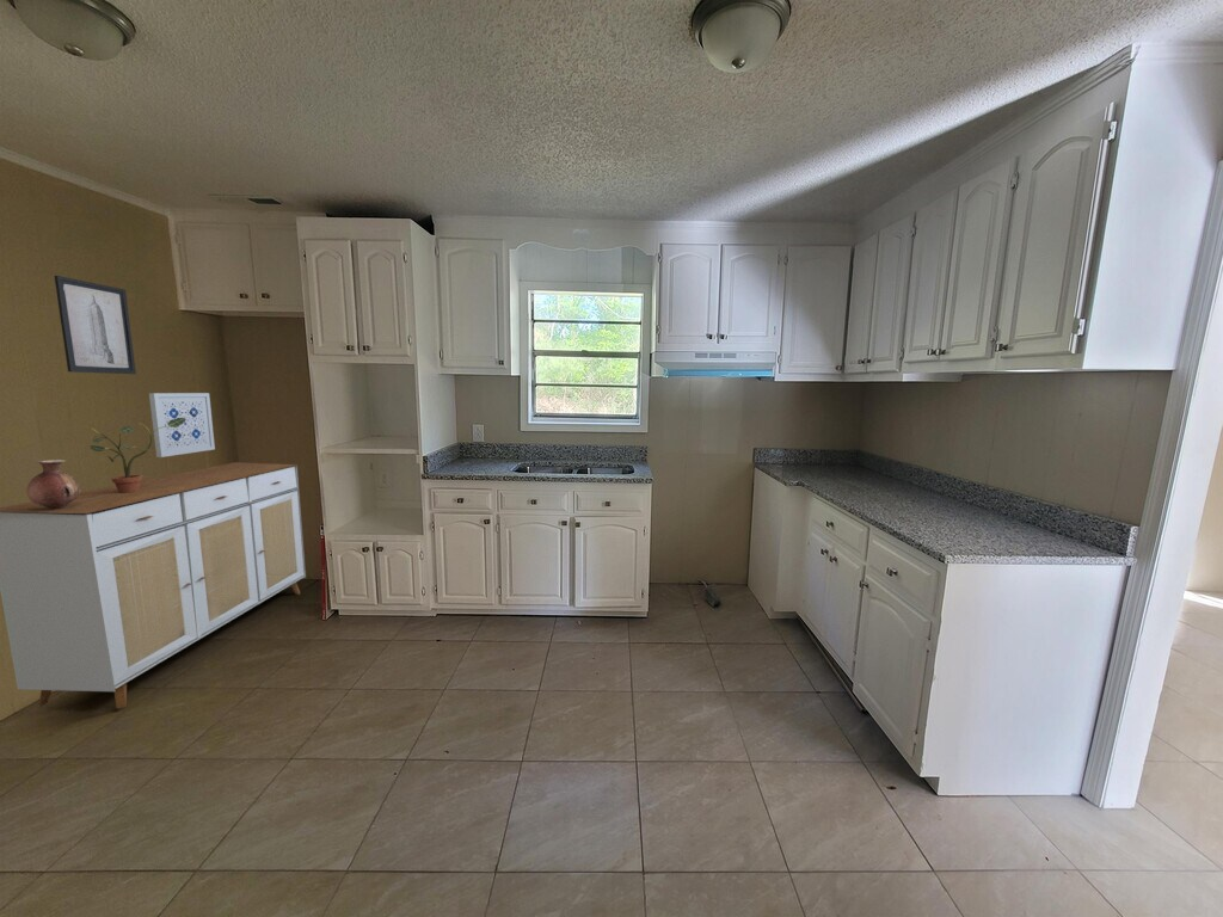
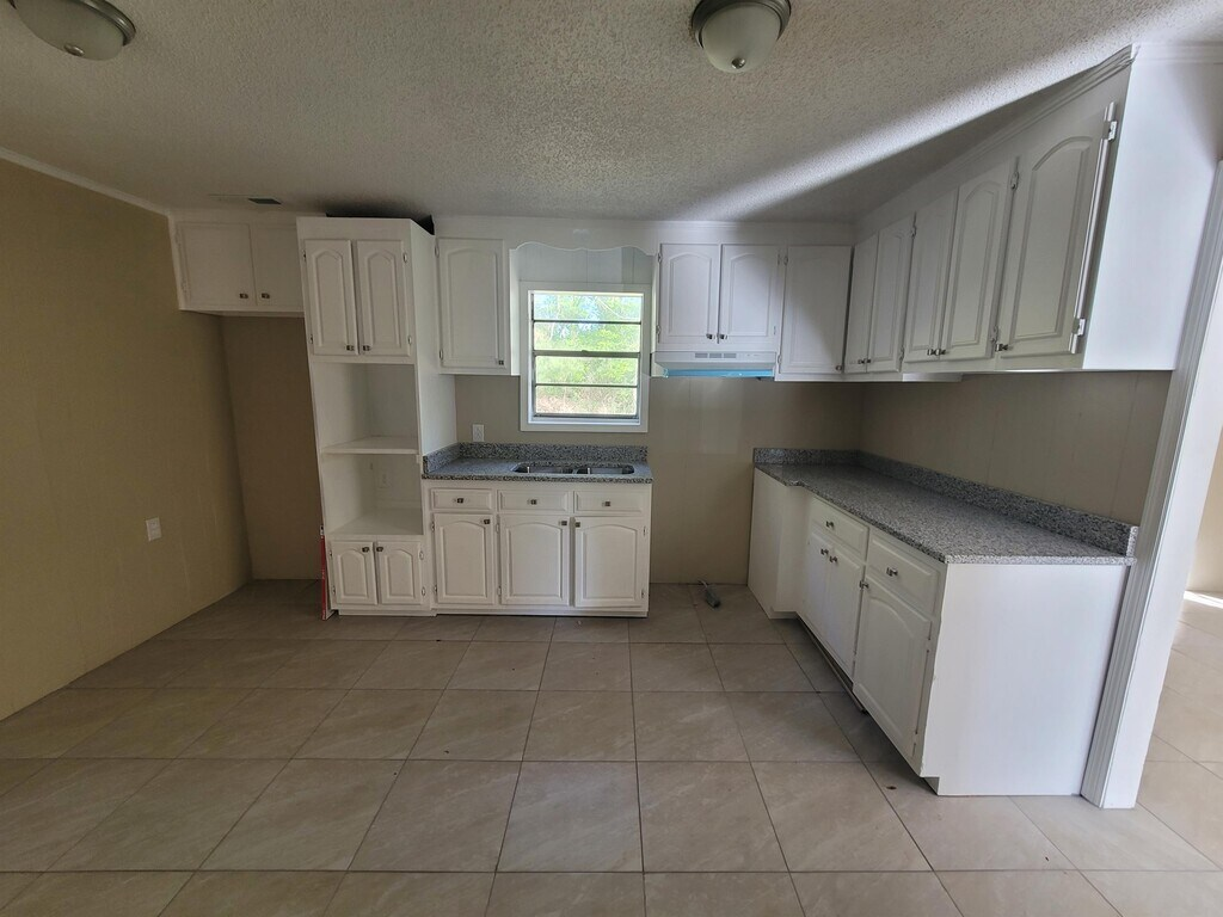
- wall art [54,275,137,375]
- potted plant [88,418,186,493]
- wall art [148,392,216,458]
- vase [25,458,81,509]
- sideboard [0,461,307,709]
